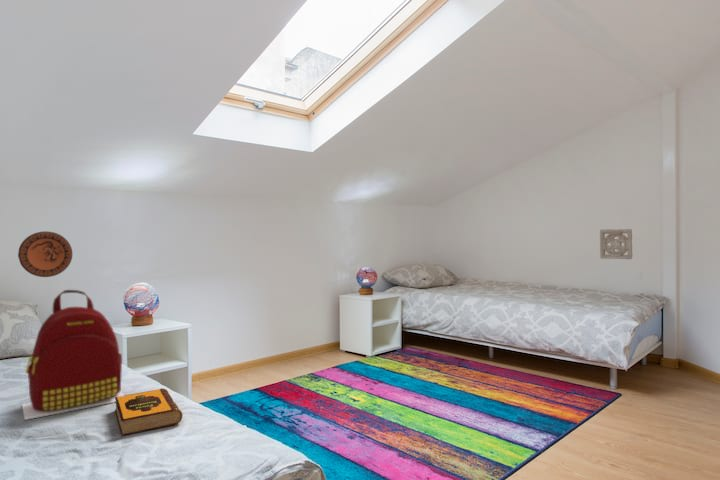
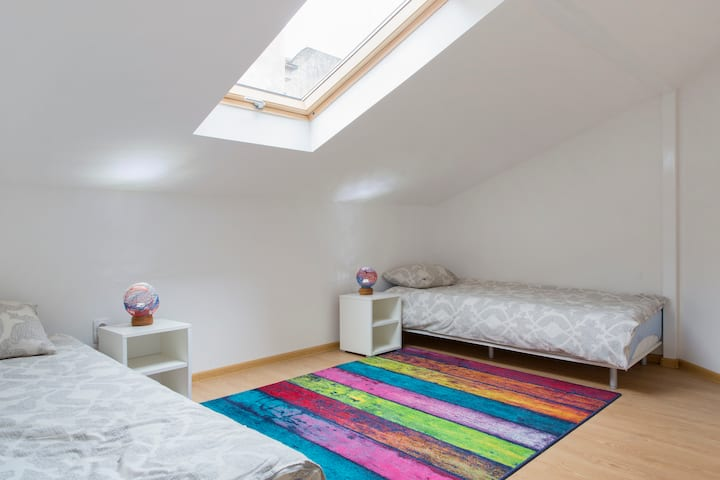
- decorative plate [17,231,73,278]
- backpack [21,289,125,421]
- hardback book [114,387,184,437]
- wall ornament [599,228,633,260]
